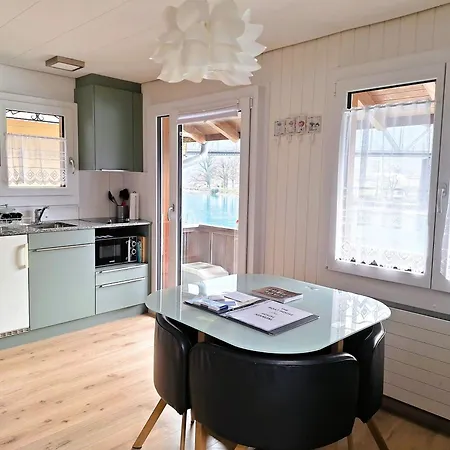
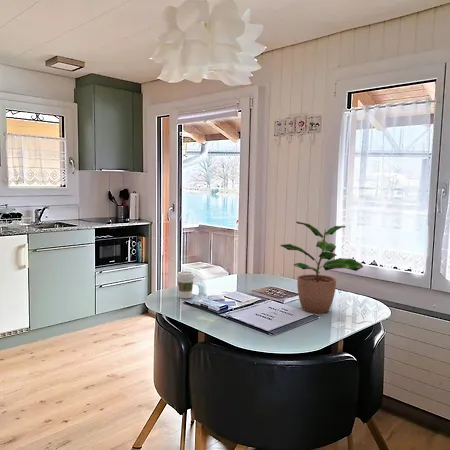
+ potted plant [279,221,364,314]
+ coffee cup [176,270,196,299]
